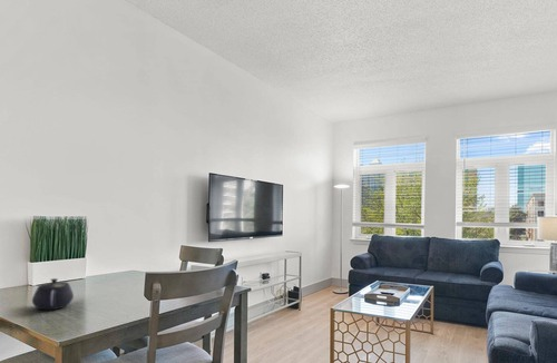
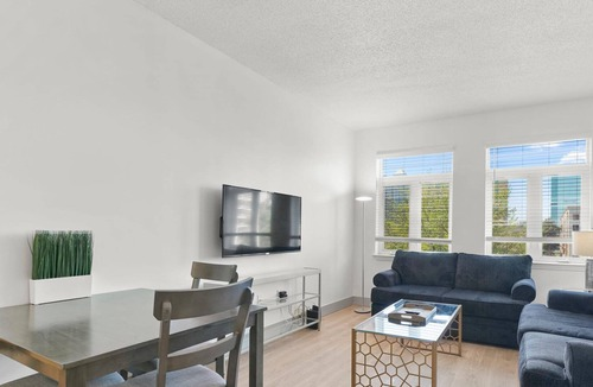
- teapot [31,277,75,311]
